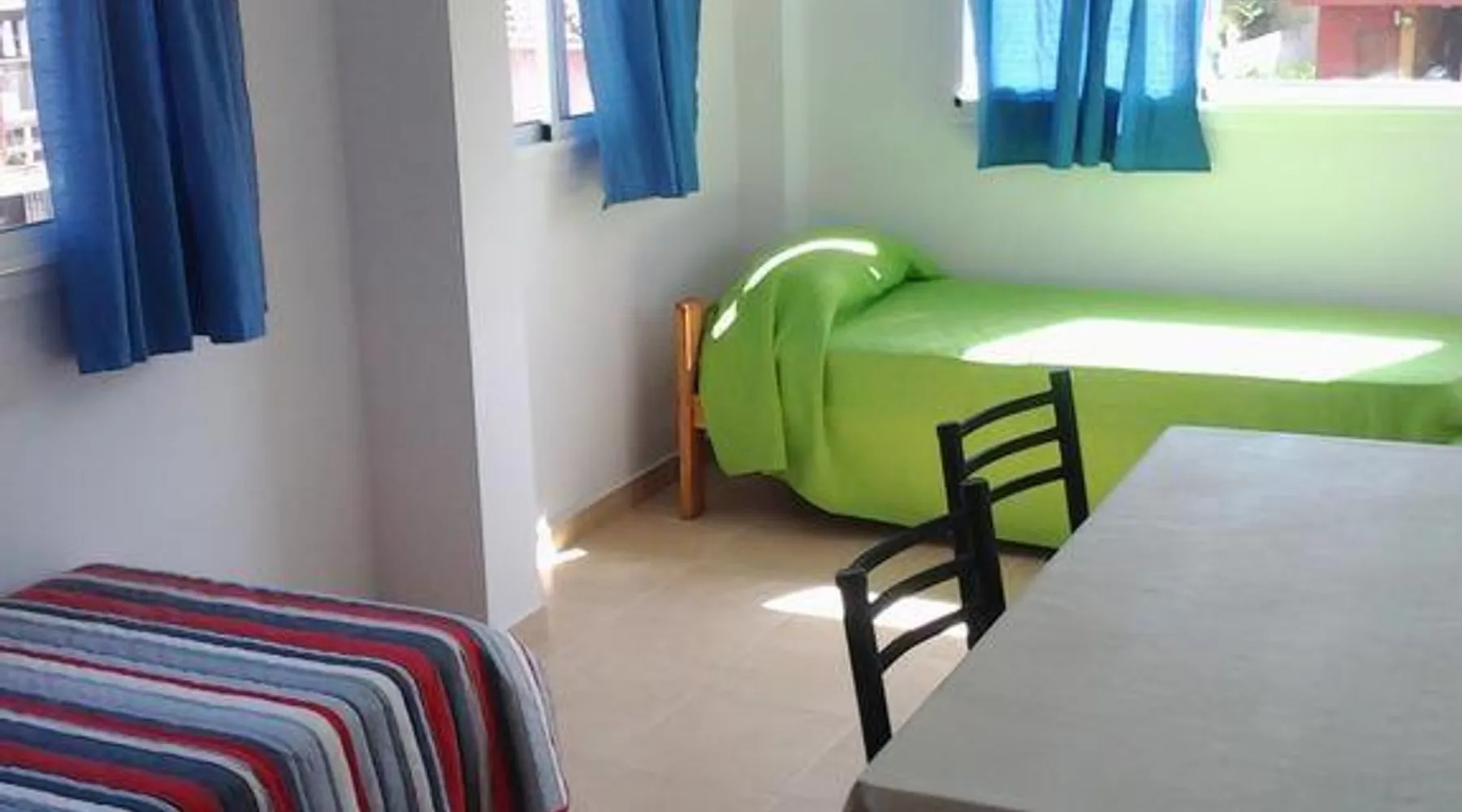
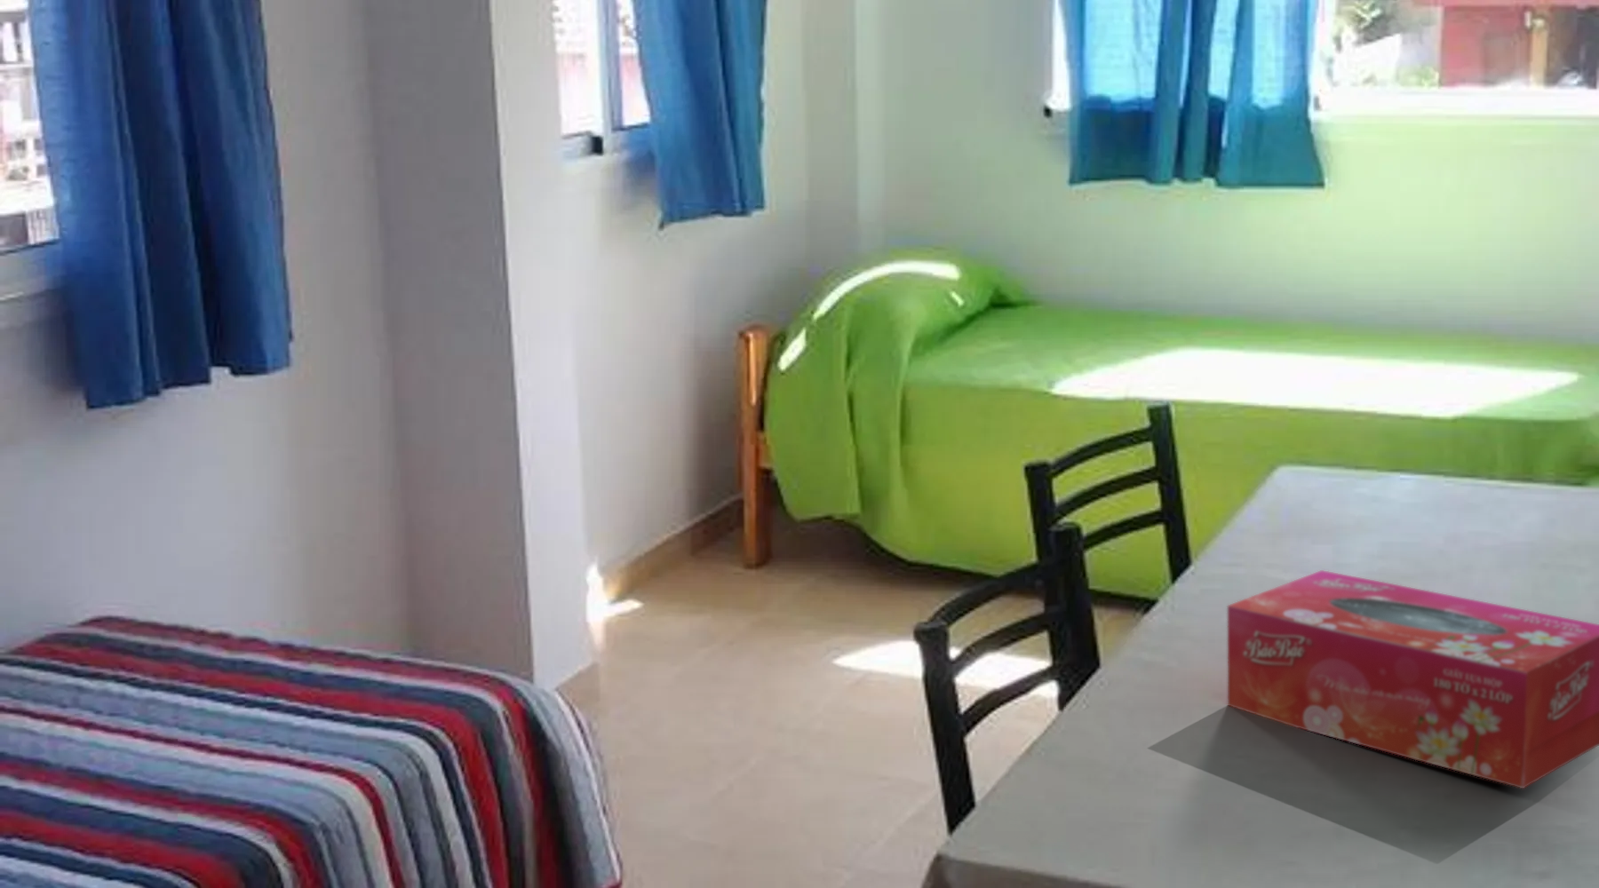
+ tissue box [1227,569,1599,790]
